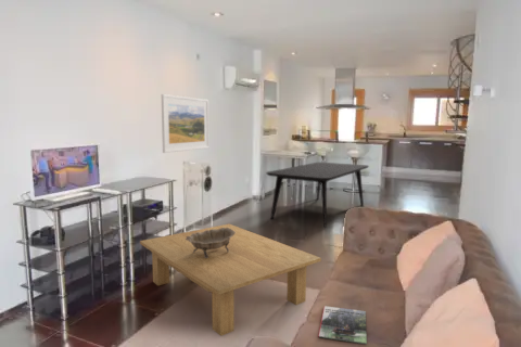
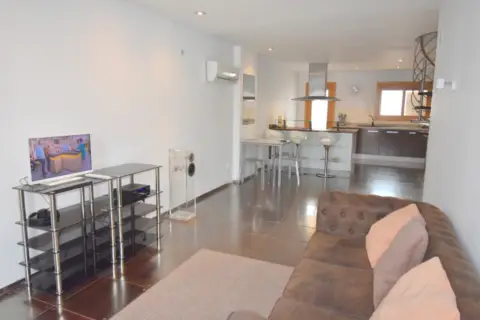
- coffee table [139,223,322,337]
- dining table [266,162,370,229]
- decorative bowl [186,228,236,258]
- magazine [317,305,368,345]
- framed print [161,93,209,154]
